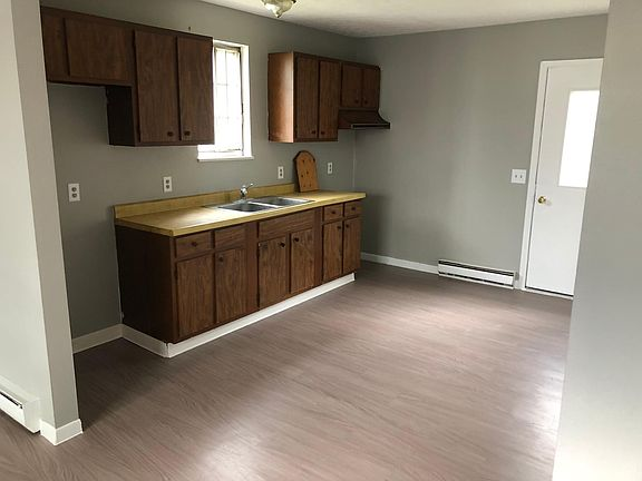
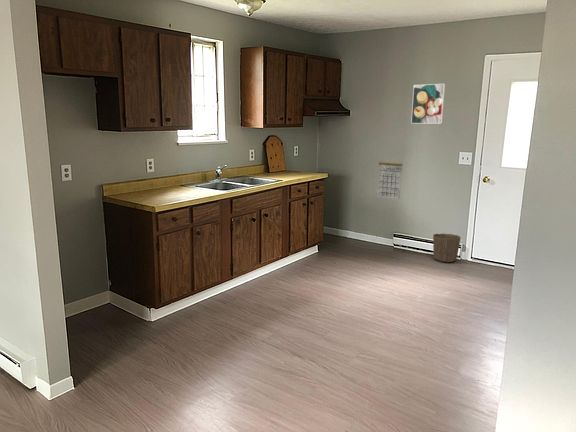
+ calendar [376,154,404,200]
+ waste basket [432,233,462,263]
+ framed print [410,83,446,125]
